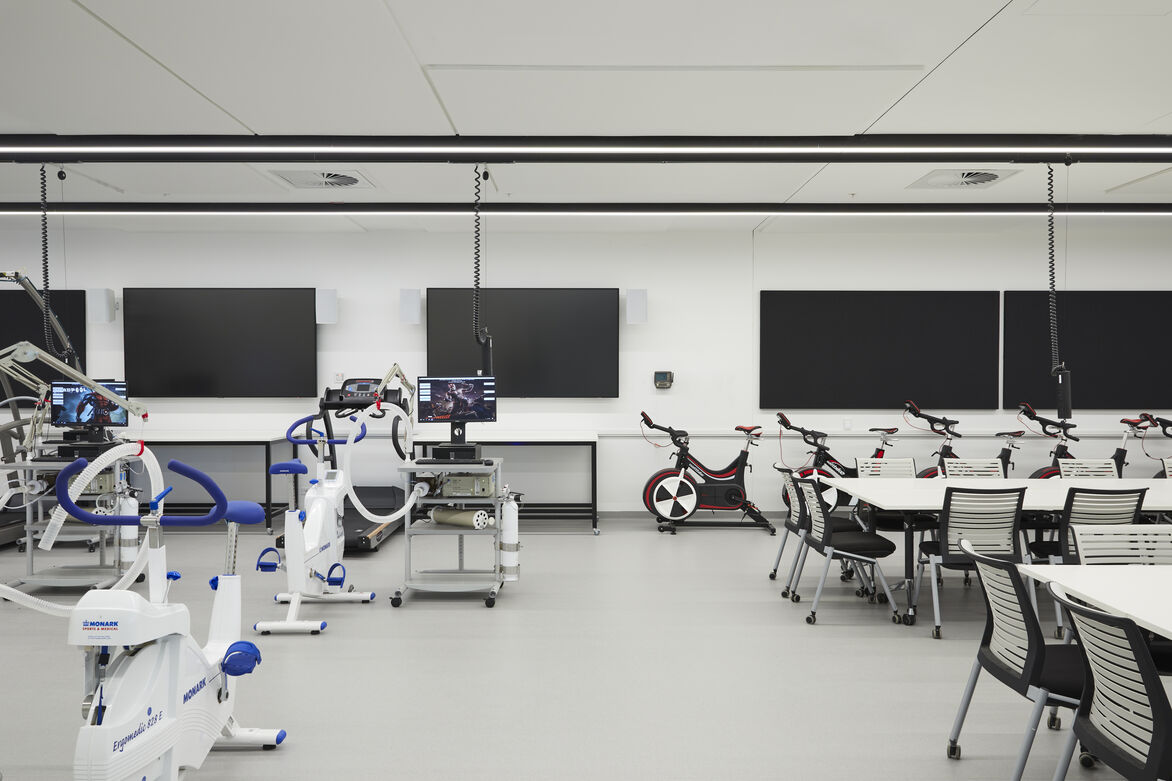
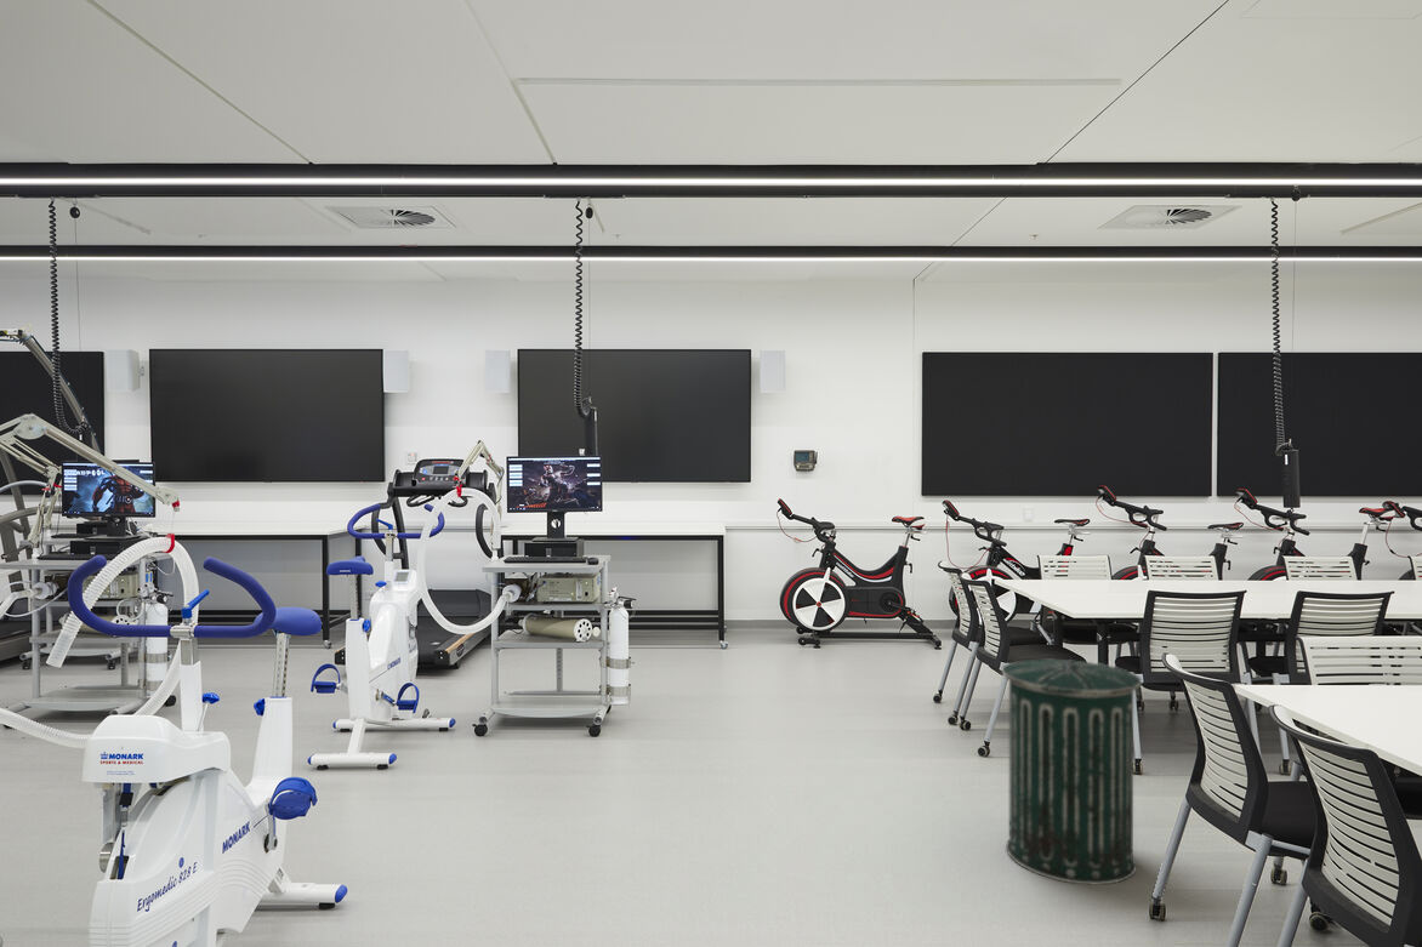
+ trash can [1001,658,1143,886]
